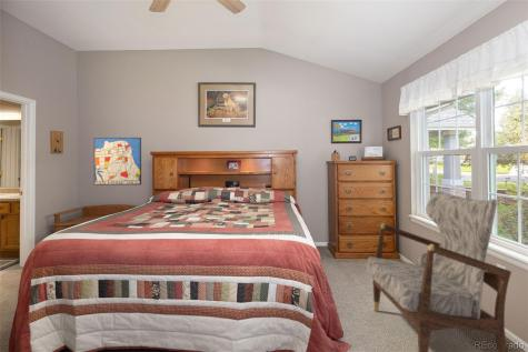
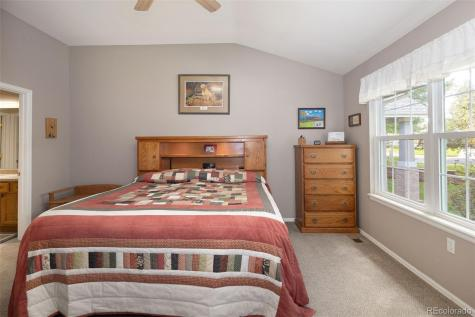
- wall art [93,137,142,187]
- armchair [365,191,512,352]
